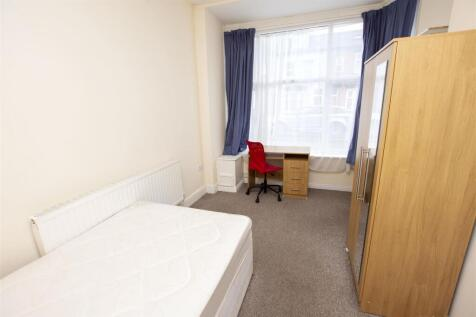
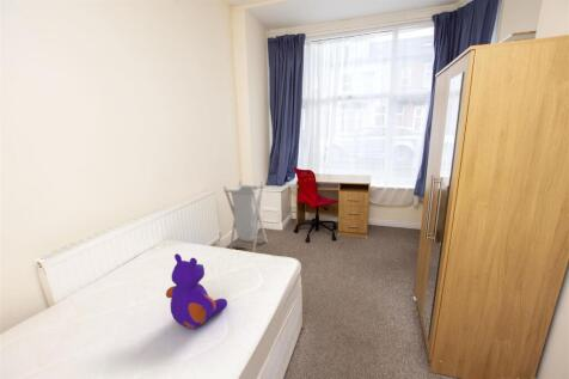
+ laundry hamper [222,181,268,253]
+ stuffed bear [165,252,228,330]
